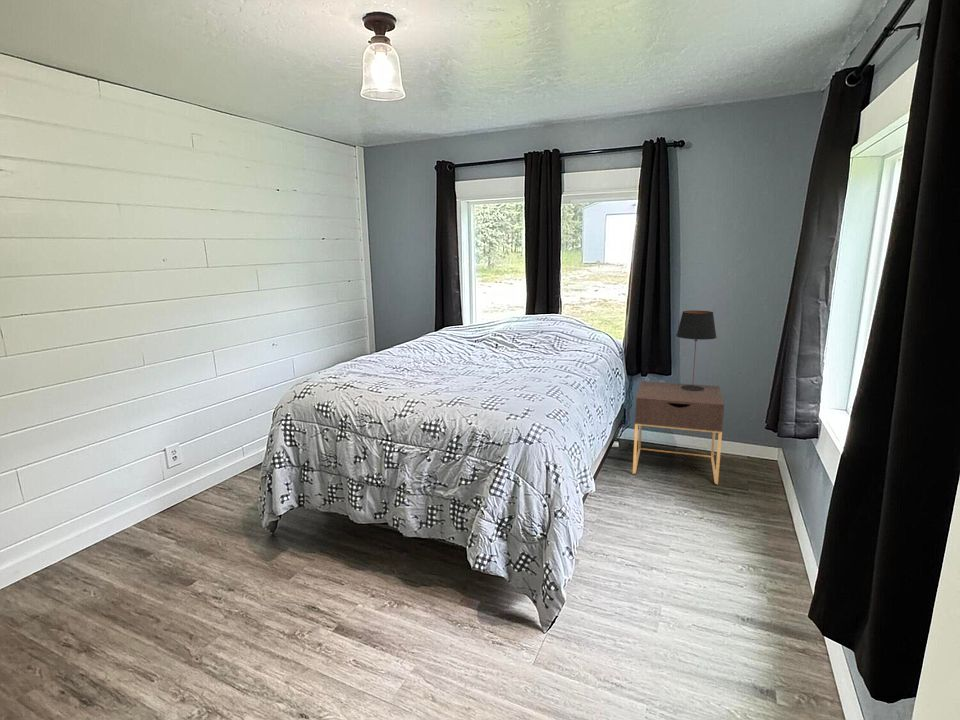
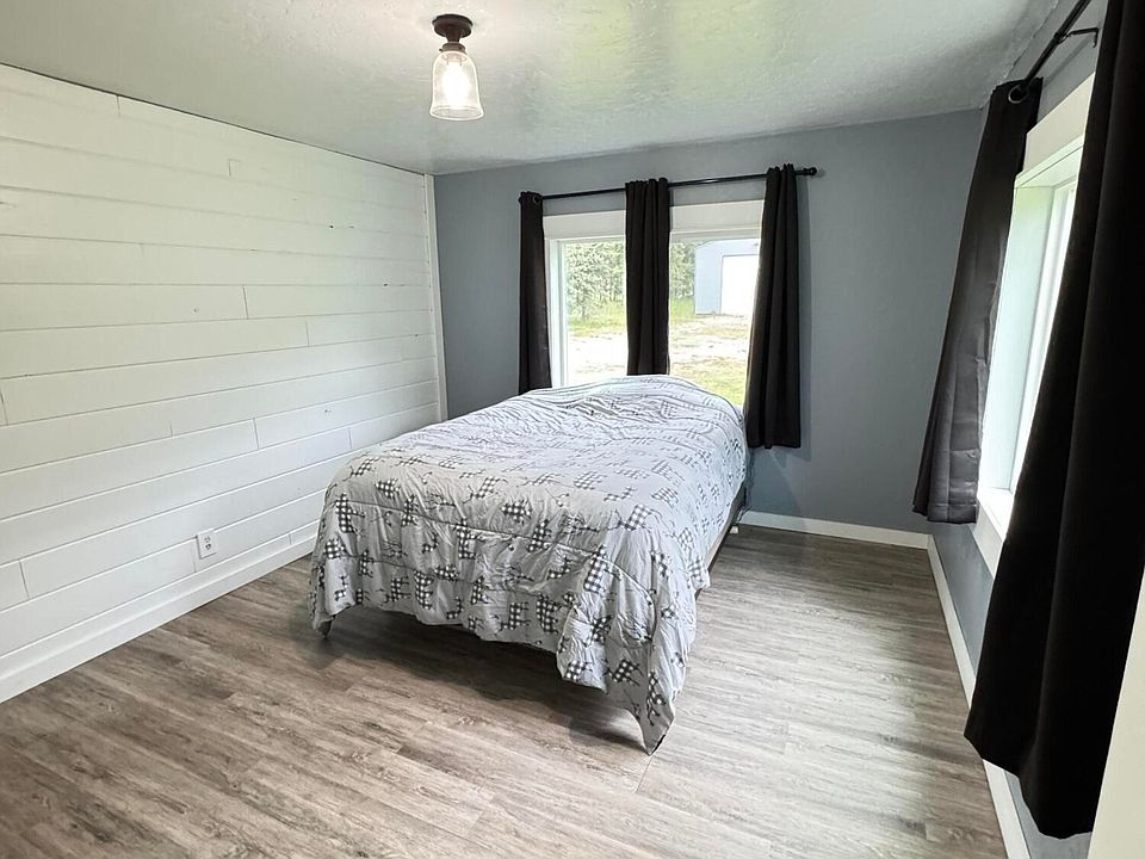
- nightstand [632,380,725,486]
- table lamp [675,310,718,391]
